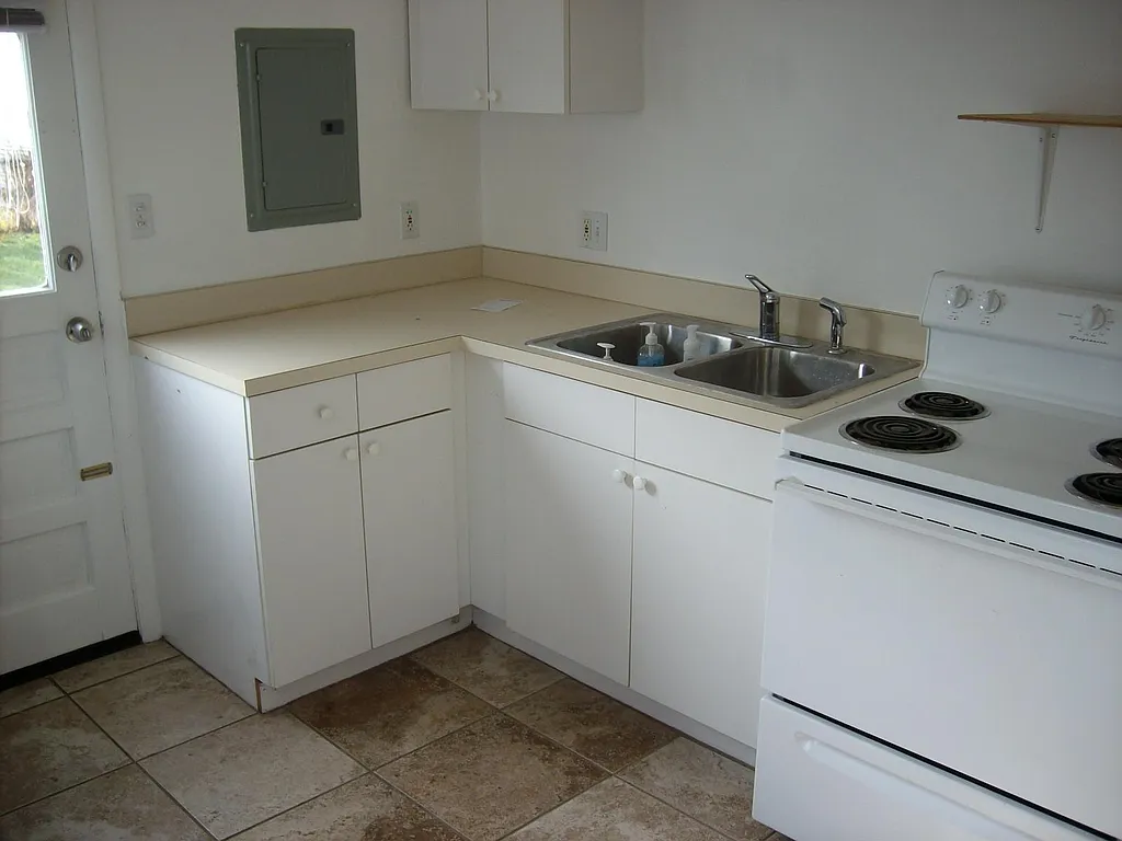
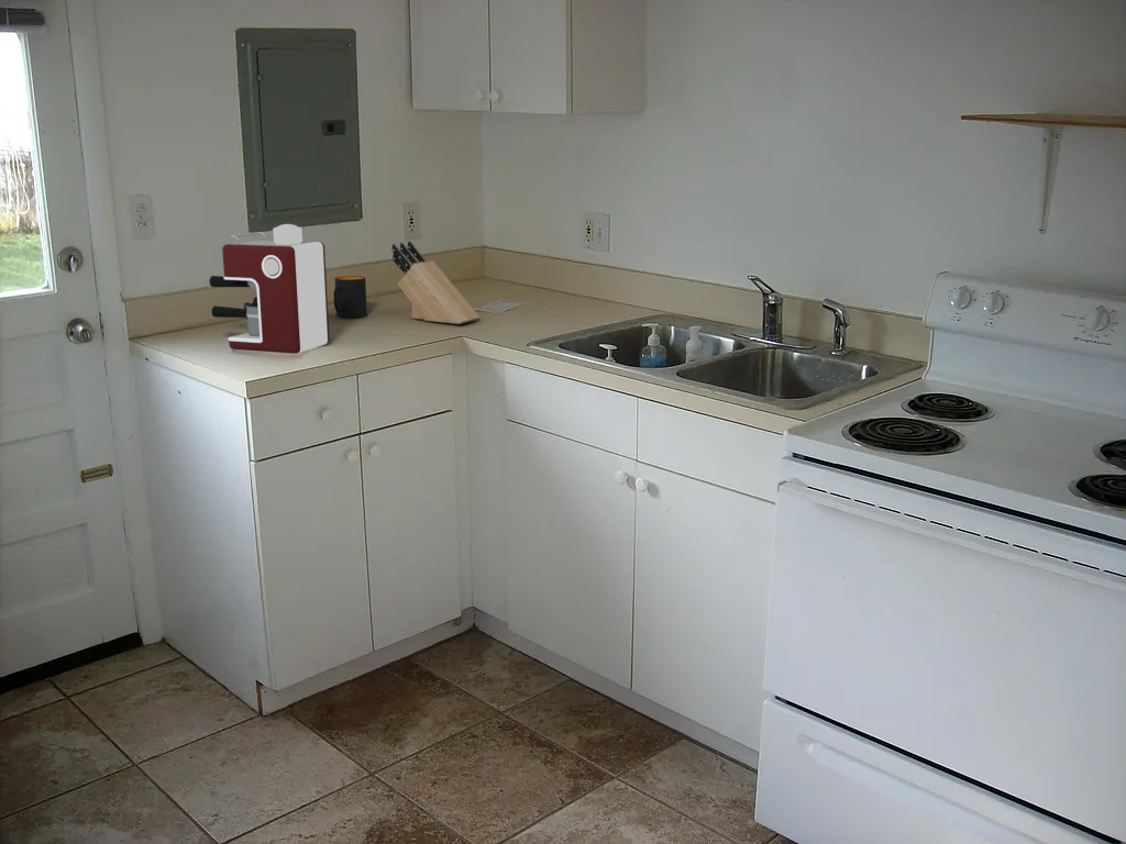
+ mug [332,275,368,319]
+ coffee maker [208,223,330,355]
+ knife block [390,240,481,325]
